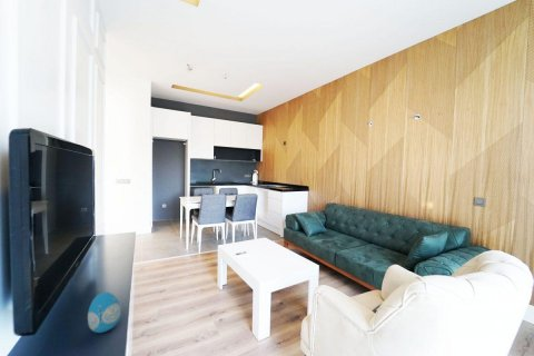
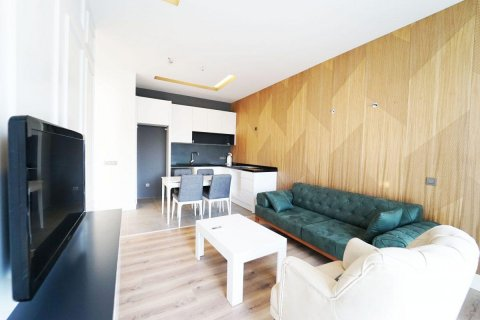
- decorative egg [87,291,122,334]
